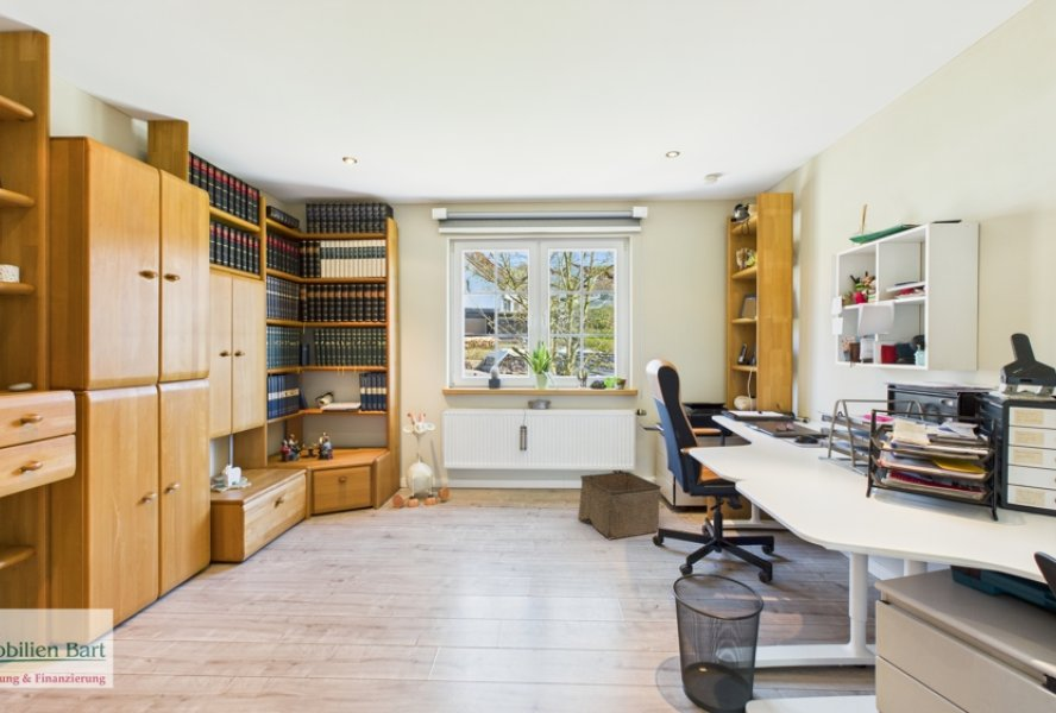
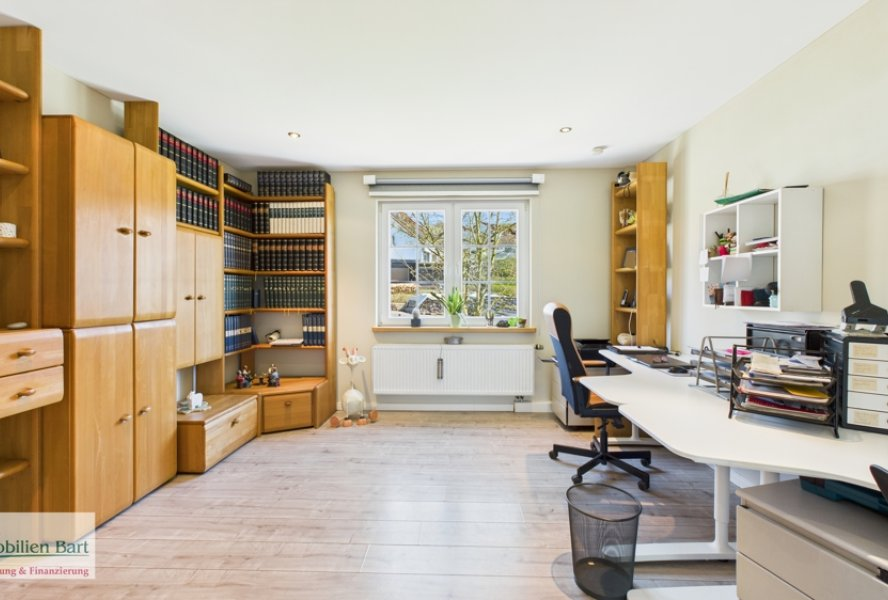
- storage bin [577,471,662,541]
